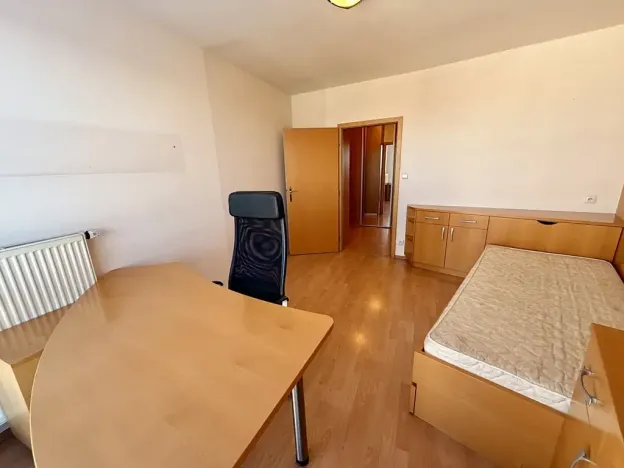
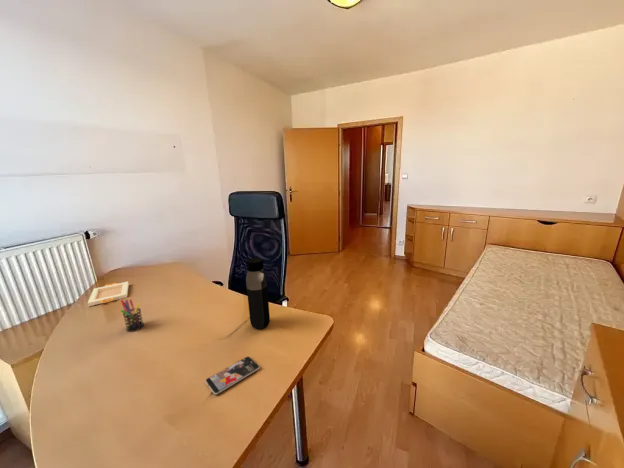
+ picture frame [87,281,130,307]
+ water bottle [245,257,271,330]
+ pen holder [120,299,145,333]
+ smartphone [205,356,261,396]
